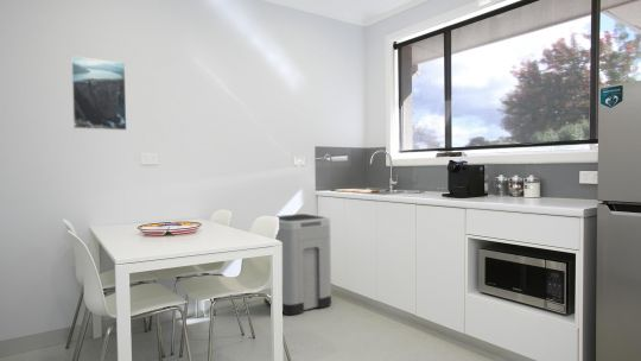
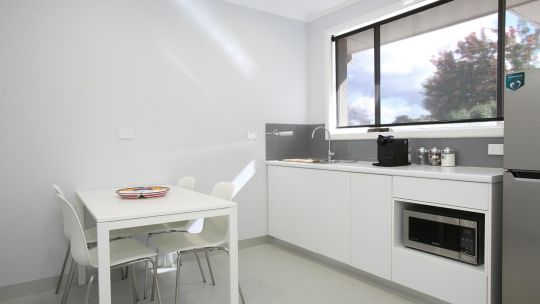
- trash can [264,213,332,316]
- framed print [70,55,128,132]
